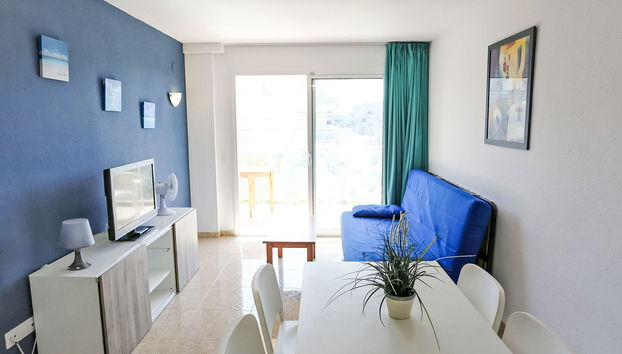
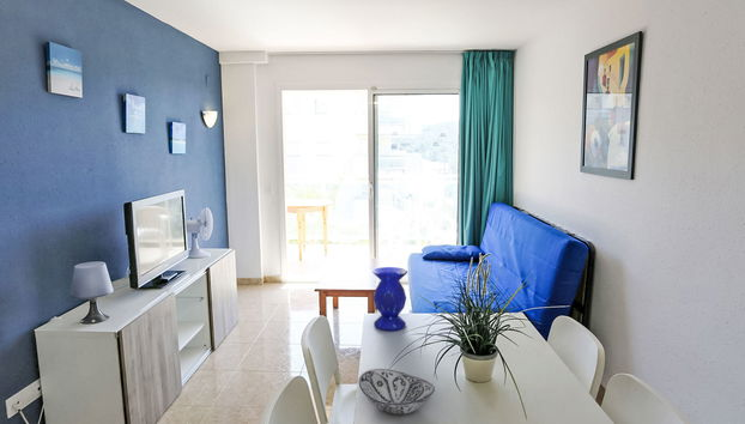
+ decorative bowl [358,368,436,416]
+ vase [371,266,408,332]
